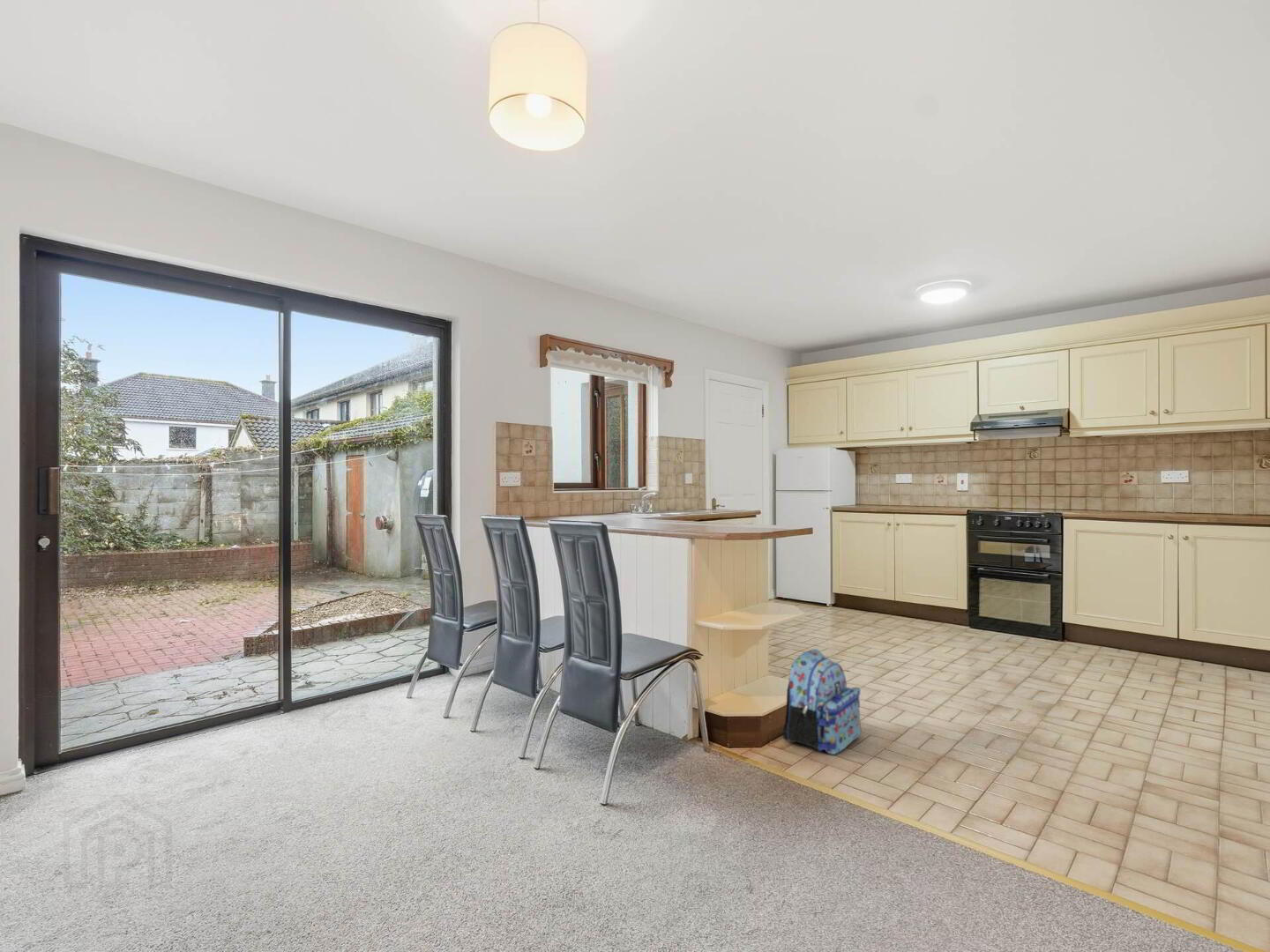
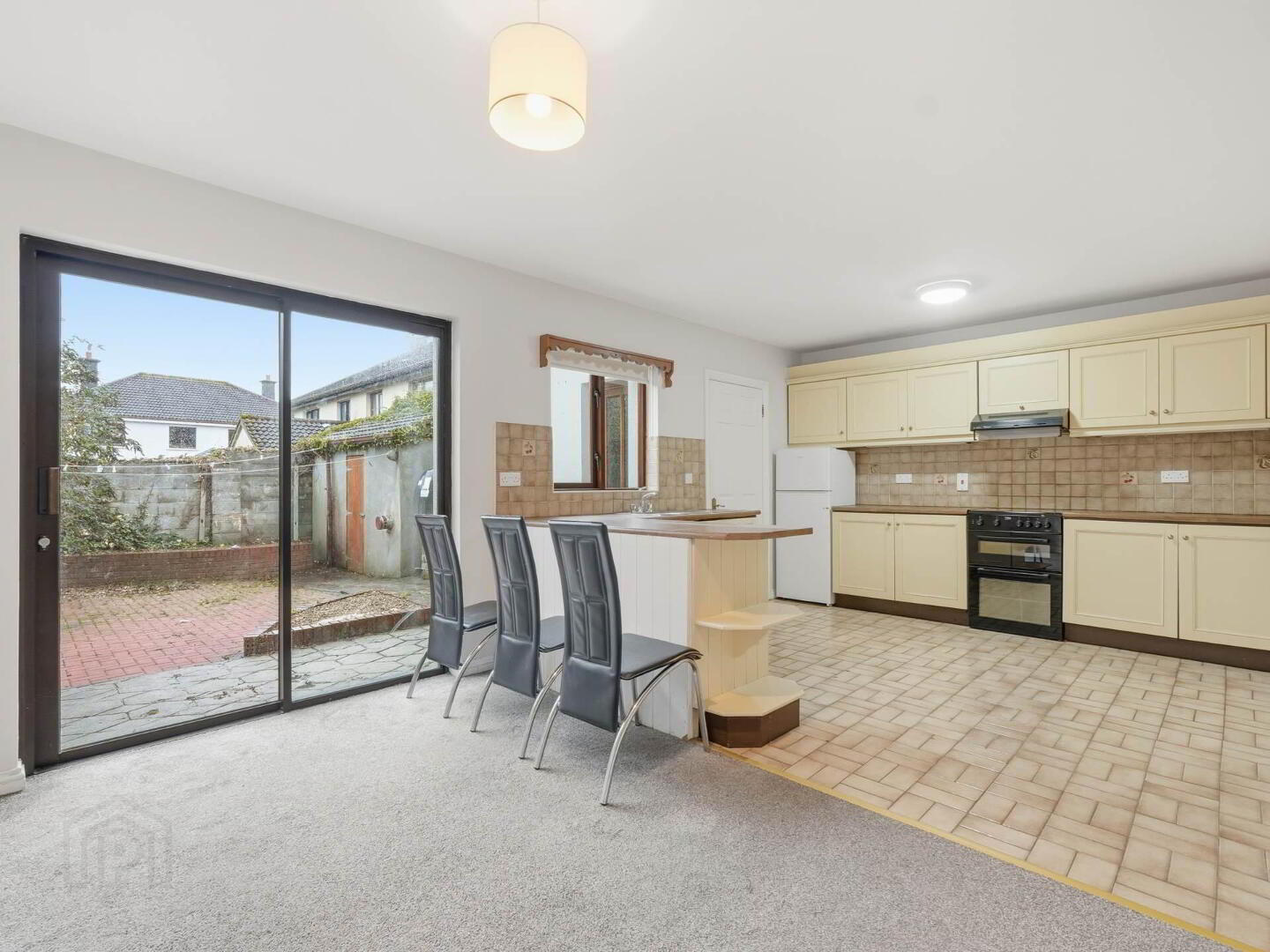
- backpack [781,648,863,755]
